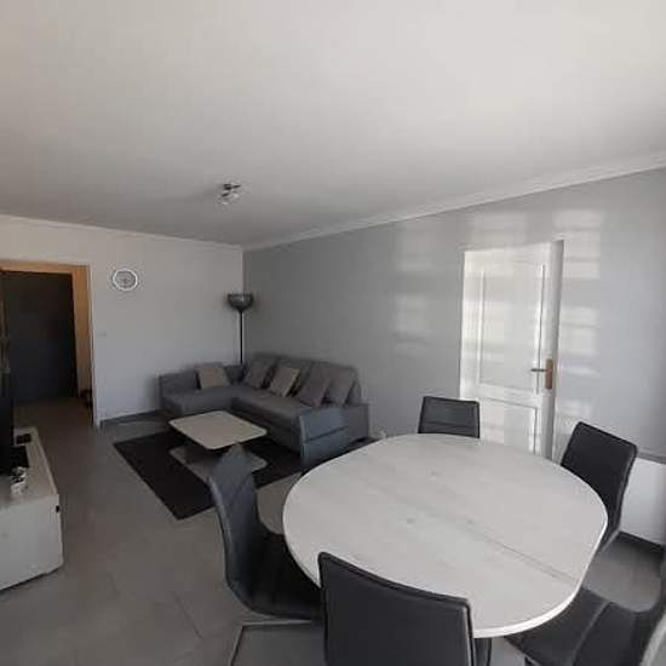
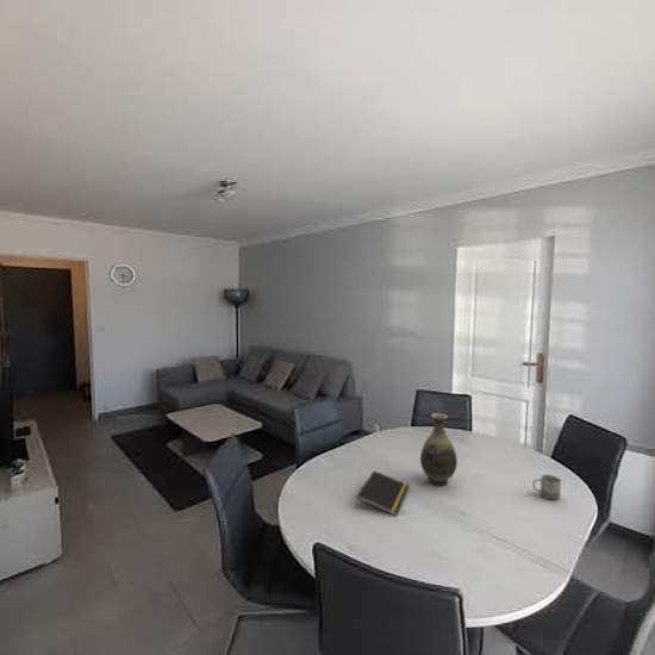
+ vase [419,412,458,486]
+ cup [531,474,562,501]
+ notepad [355,469,411,517]
